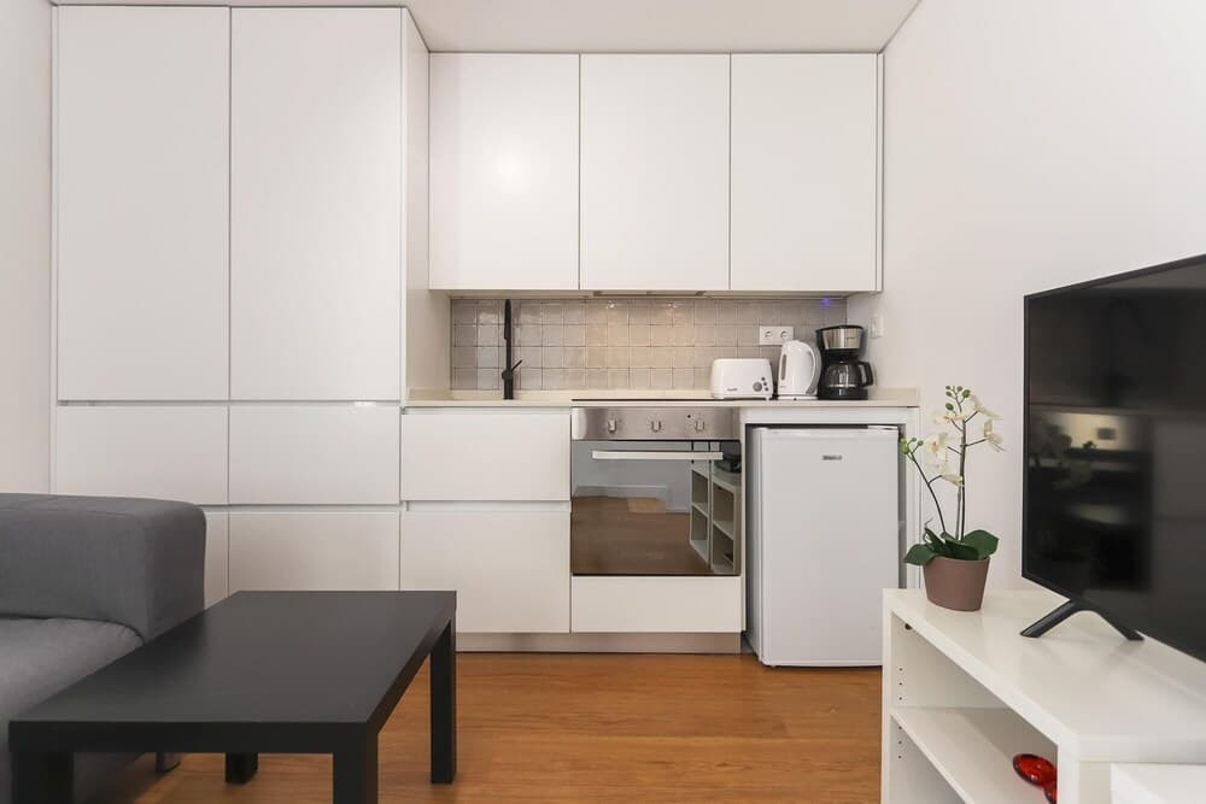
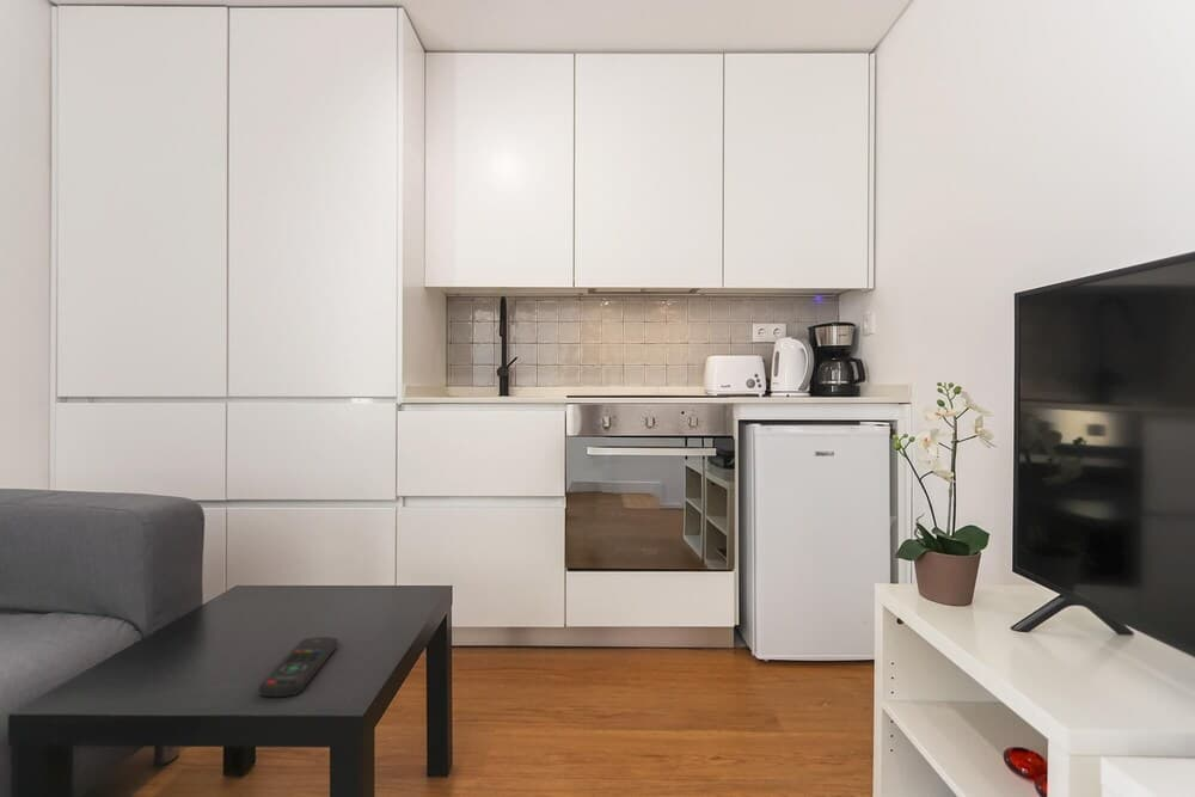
+ remote control [258,636,338,698]
